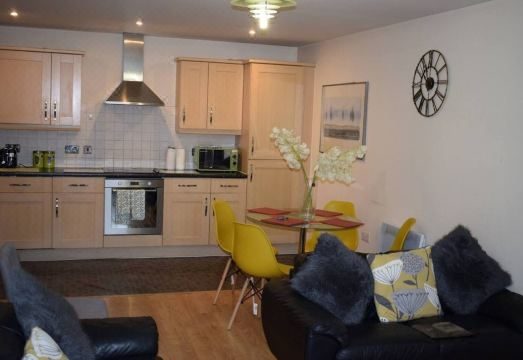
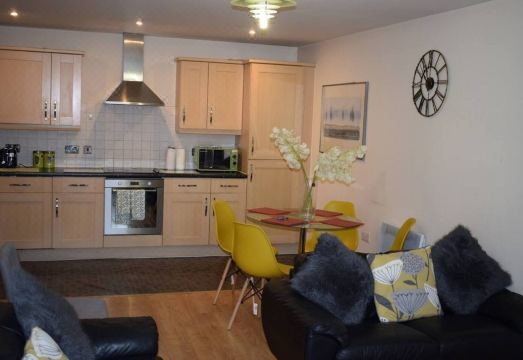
- magazine [411,321,475,339]
